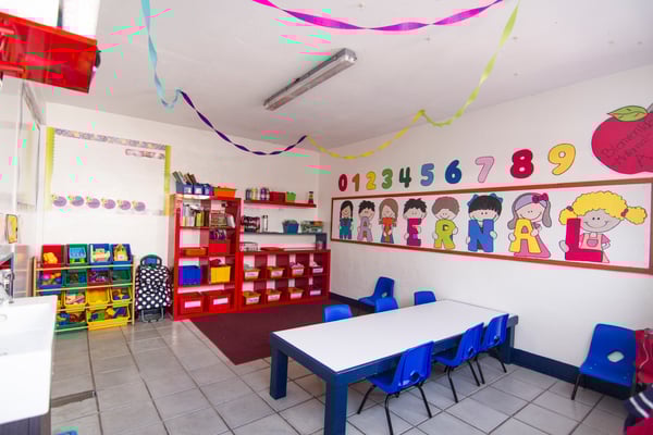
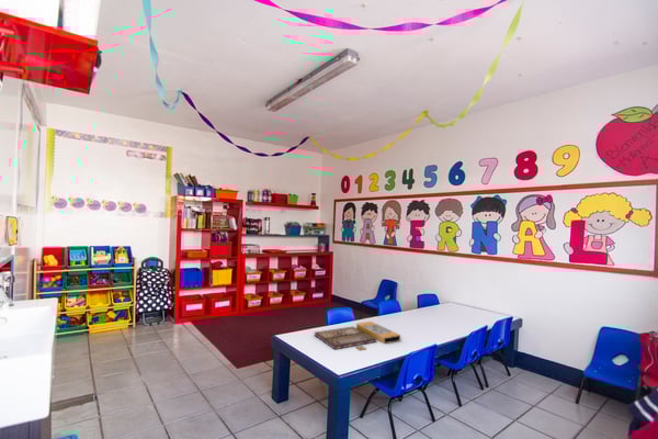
+ board game [314,320,401,351]
